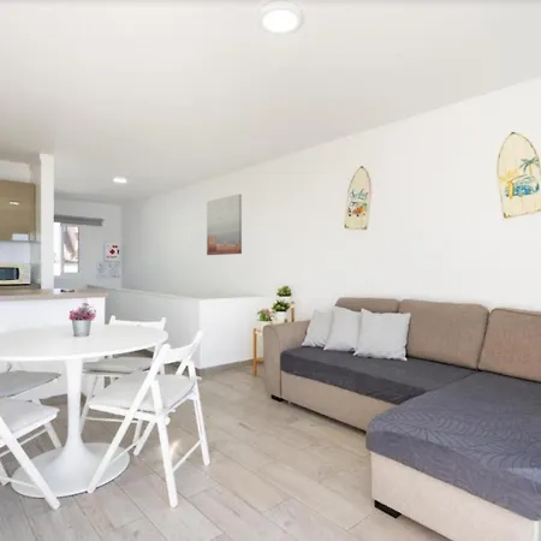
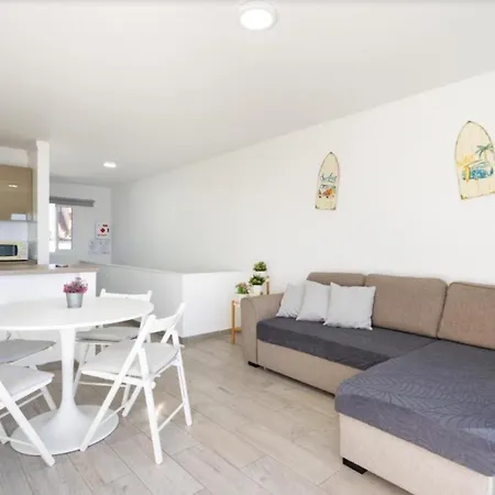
- wall art [206,192,243,256]
